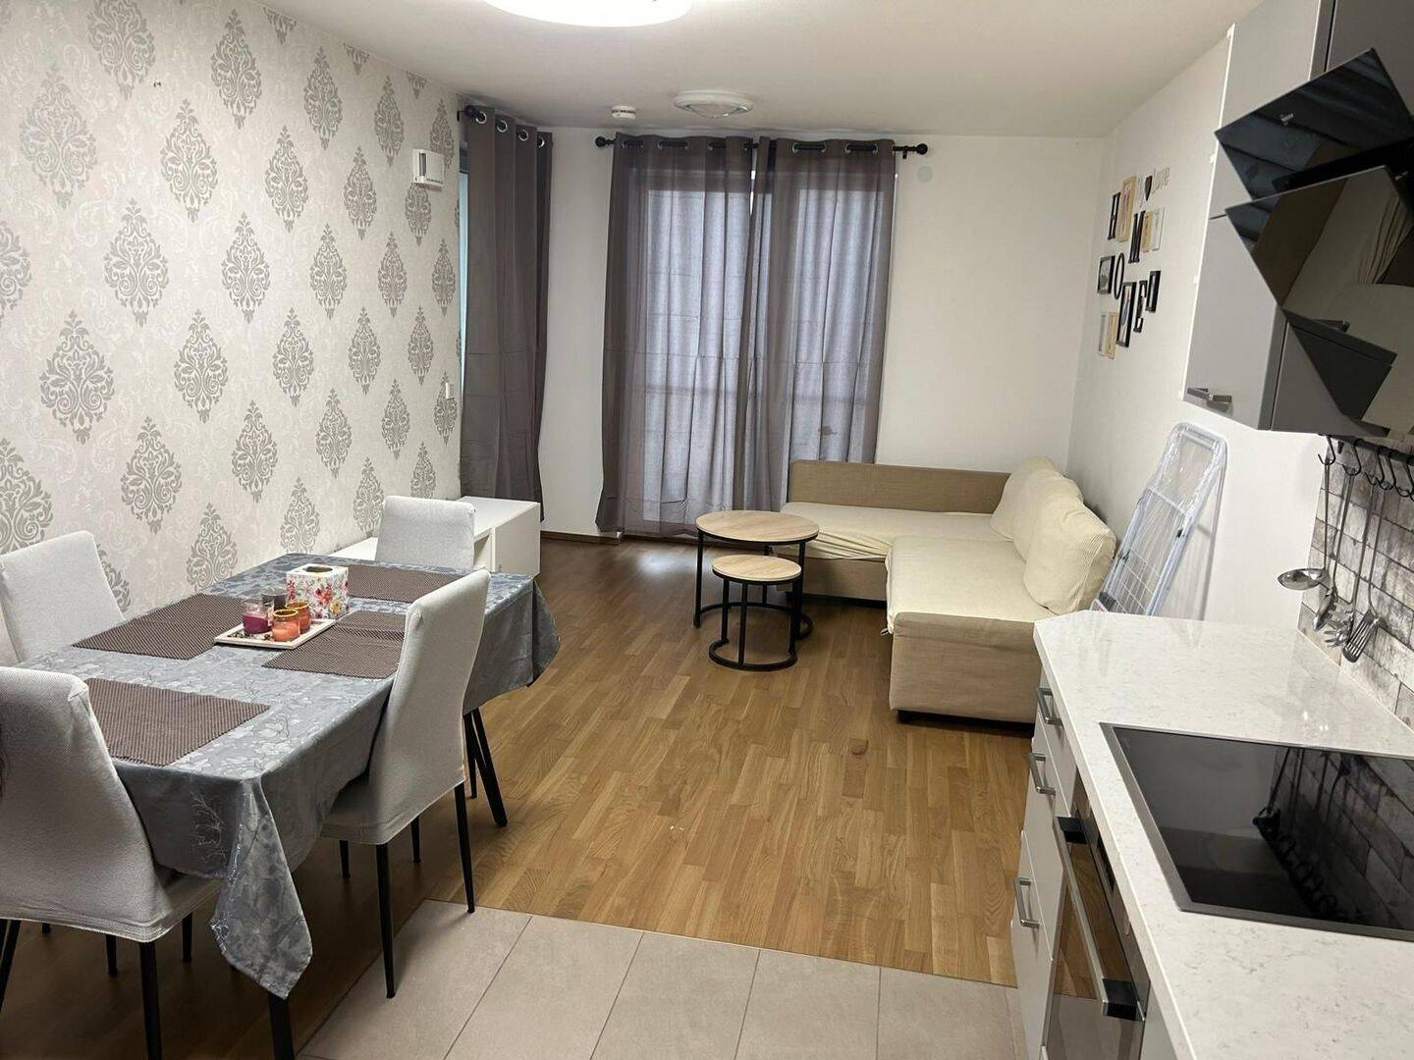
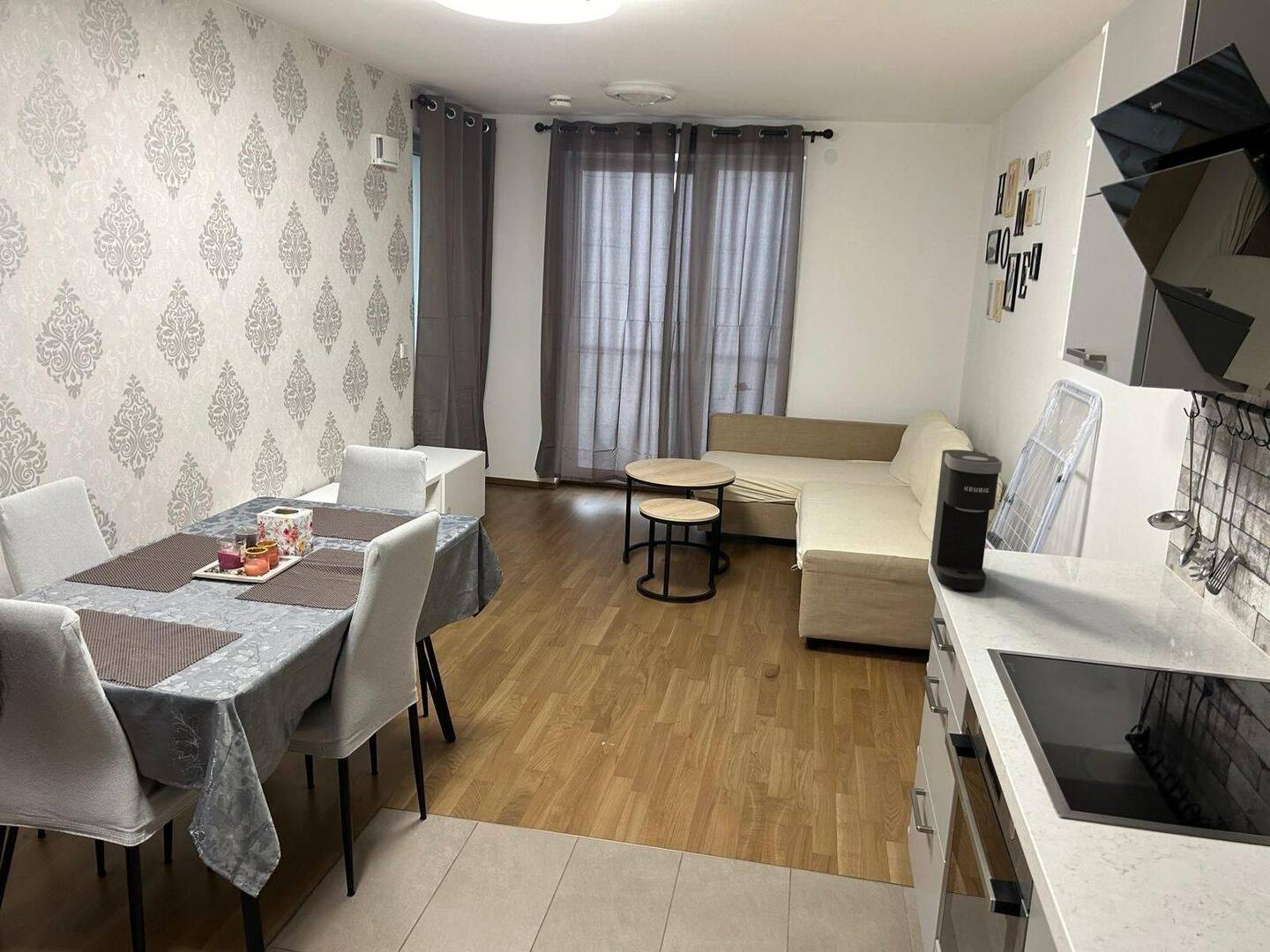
+ coffee maker [930,449,1003,591]
